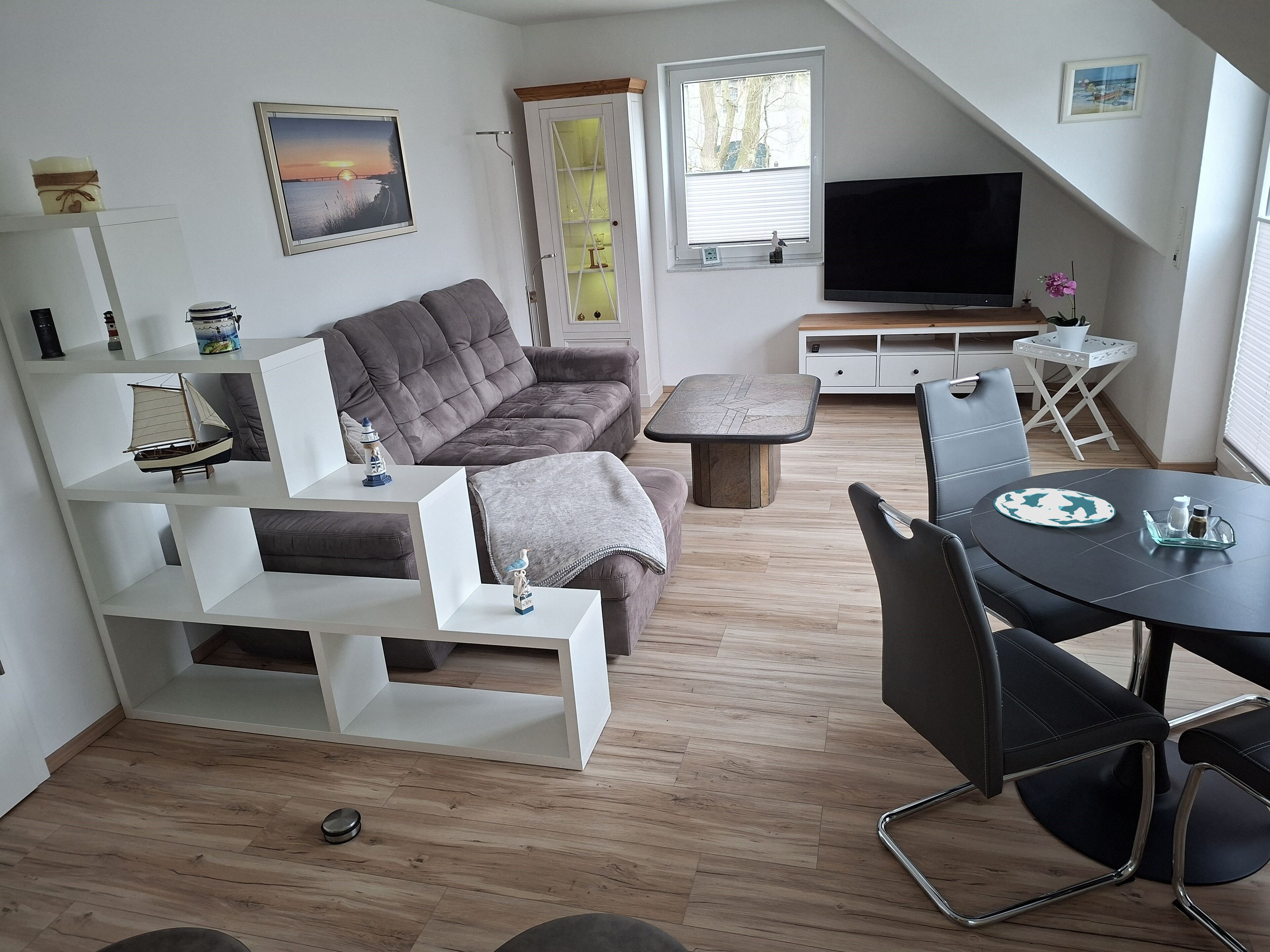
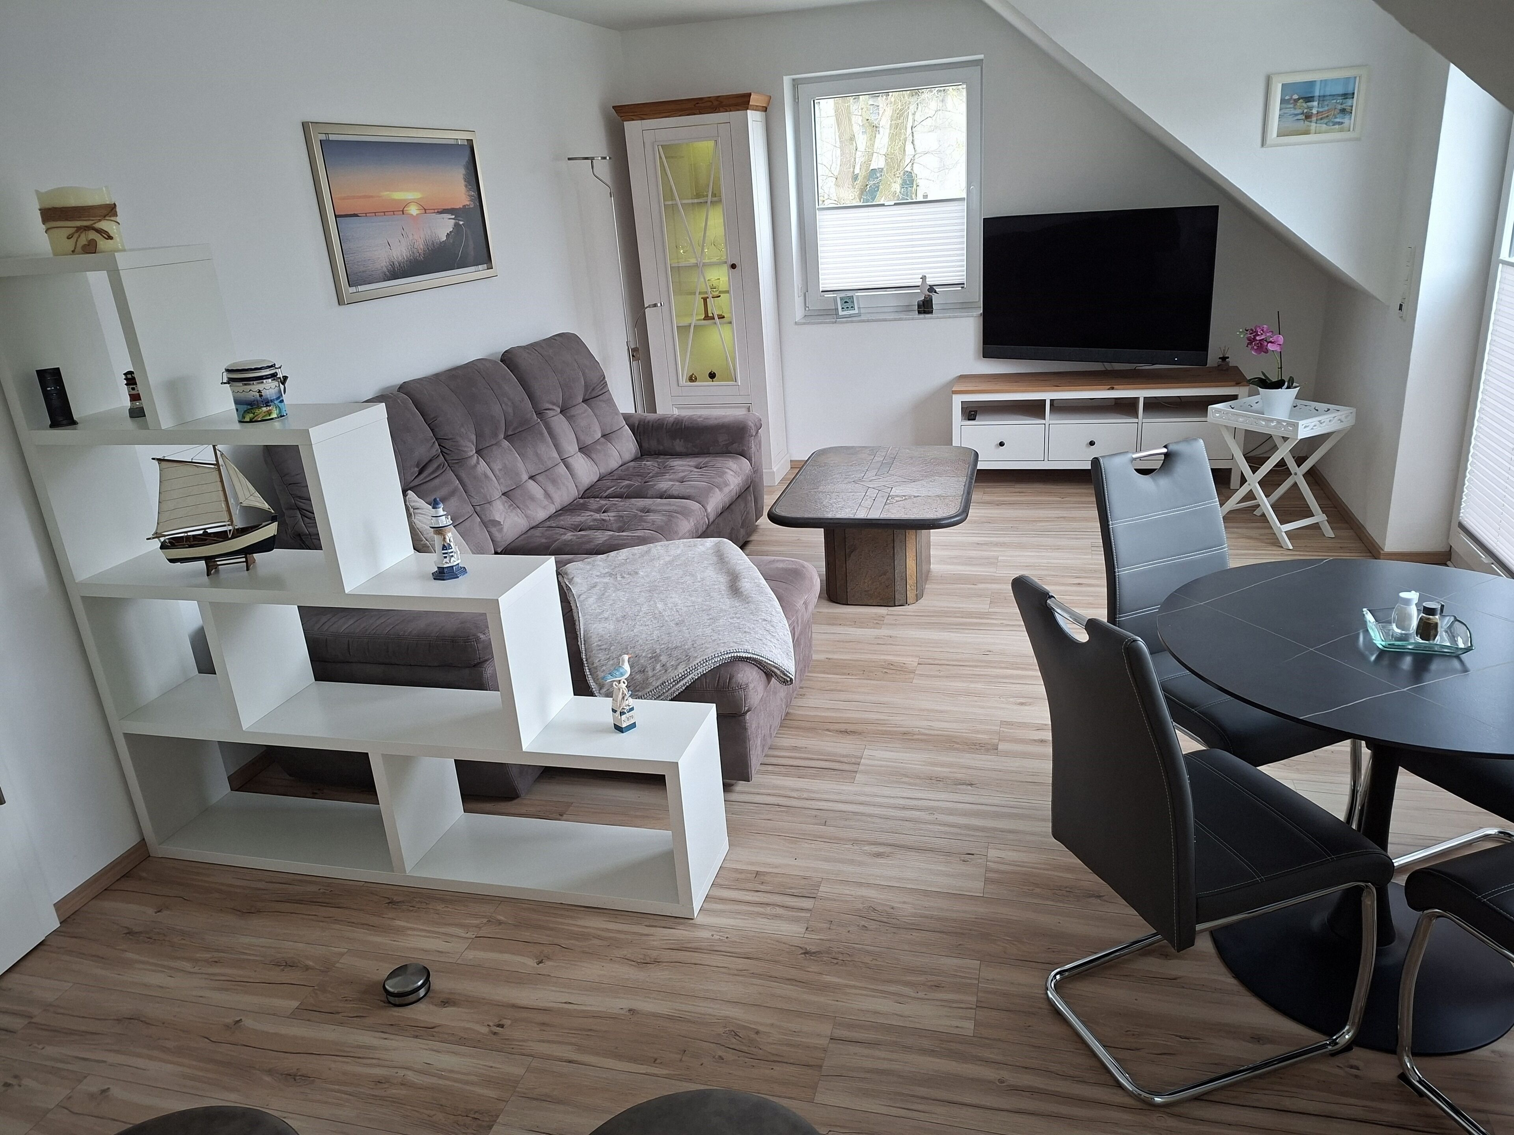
- plate [993,488,1116,527]
